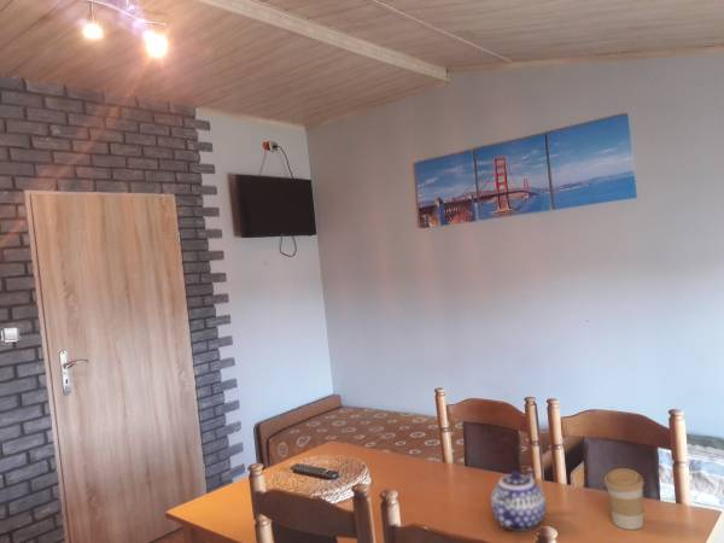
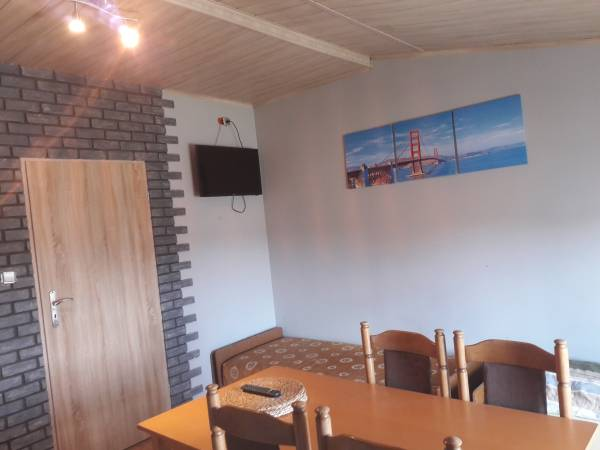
- coffee cup [603,467,646,531]
- teapot [490,468,548,532]
